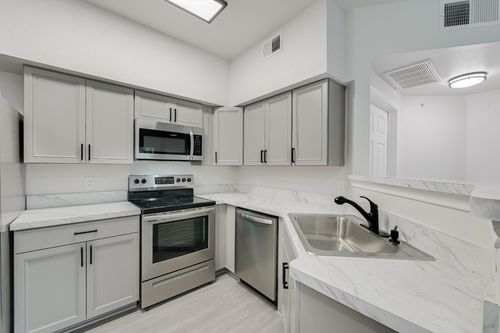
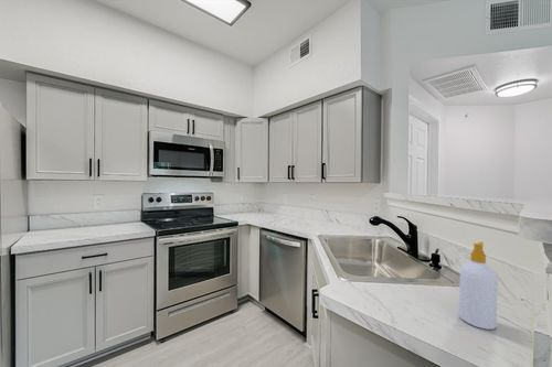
+ soap bottle [458,240,498,331]
